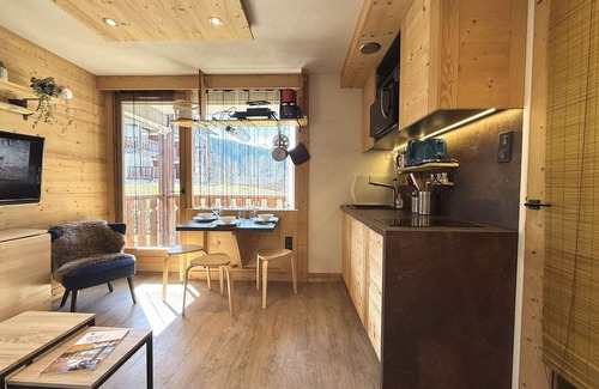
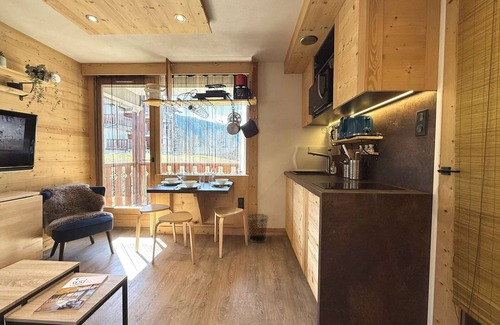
+ waste bin [246,213,270,244]
